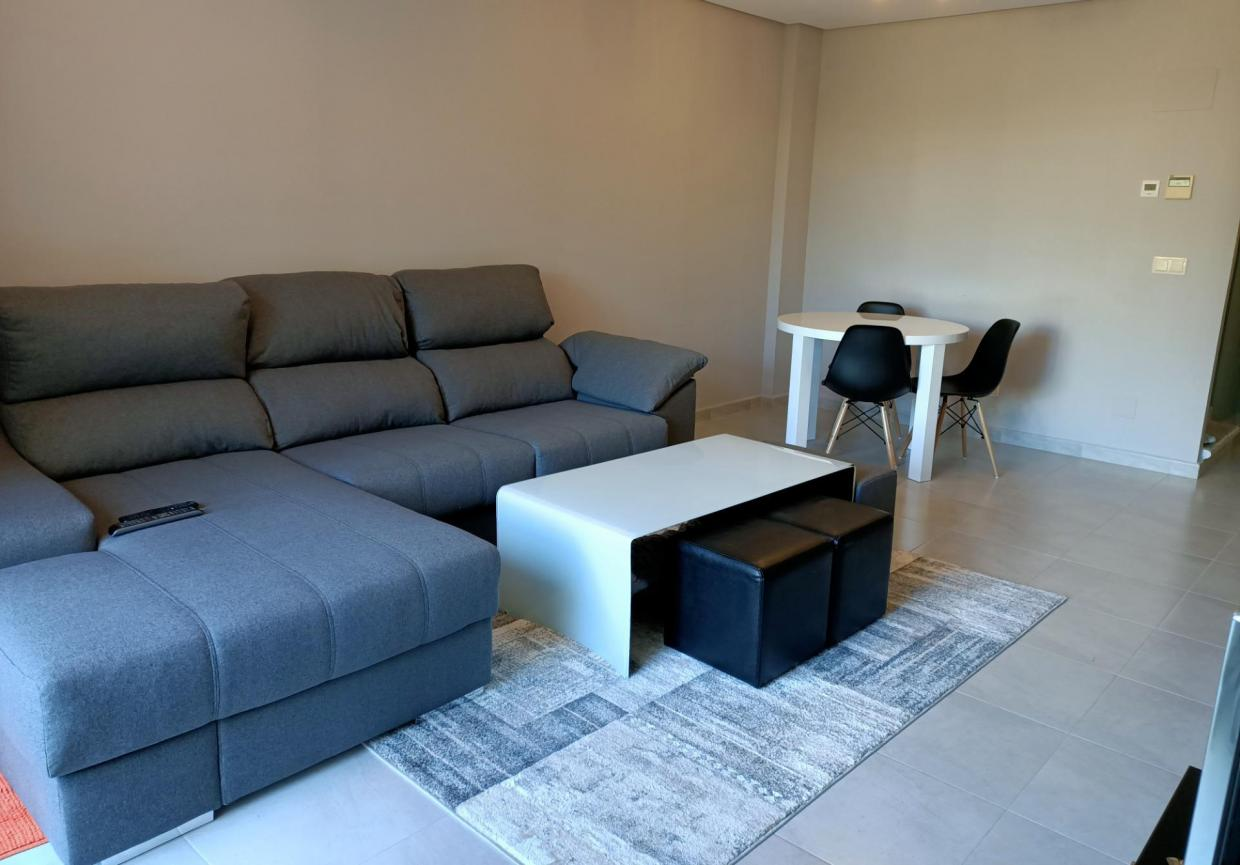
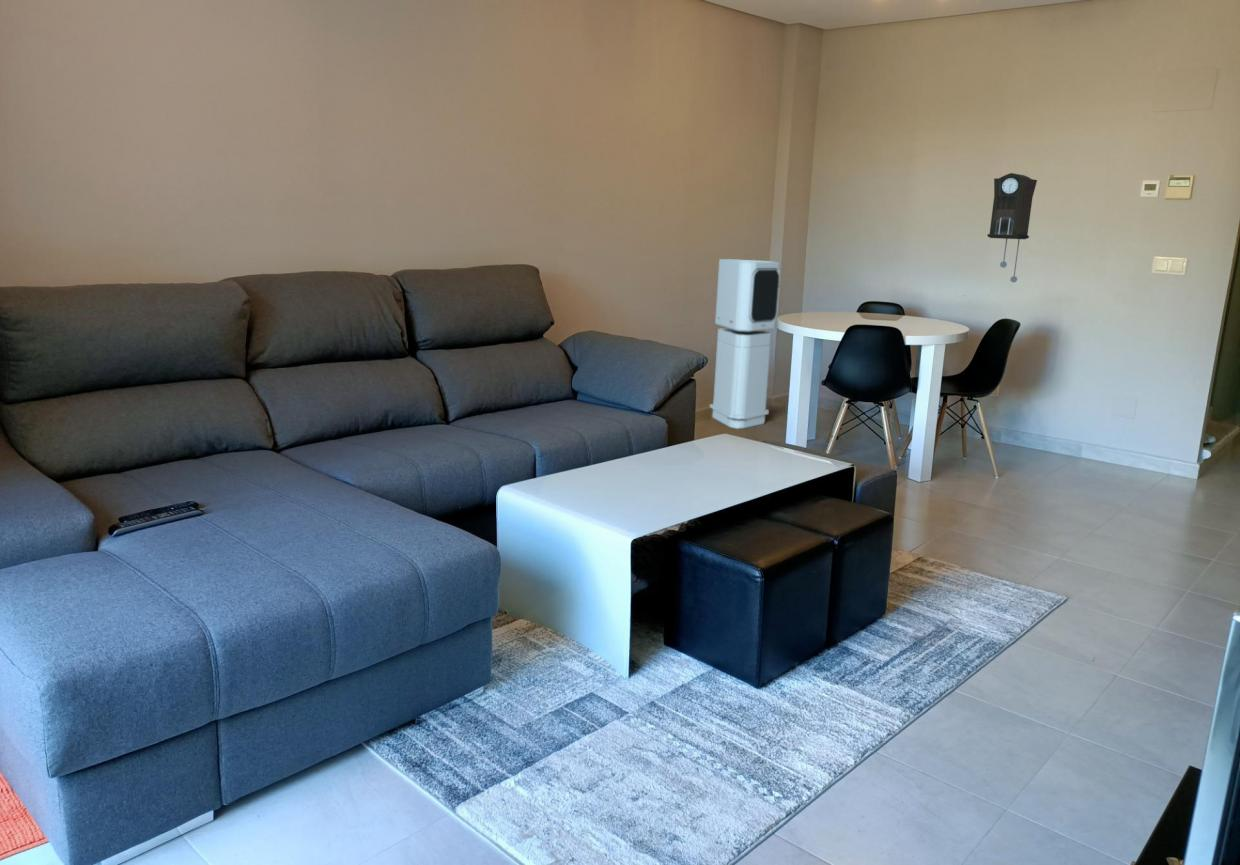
+ pendulum clock [986,172,1038,283]
+ air purifier [709,258,781,430]
